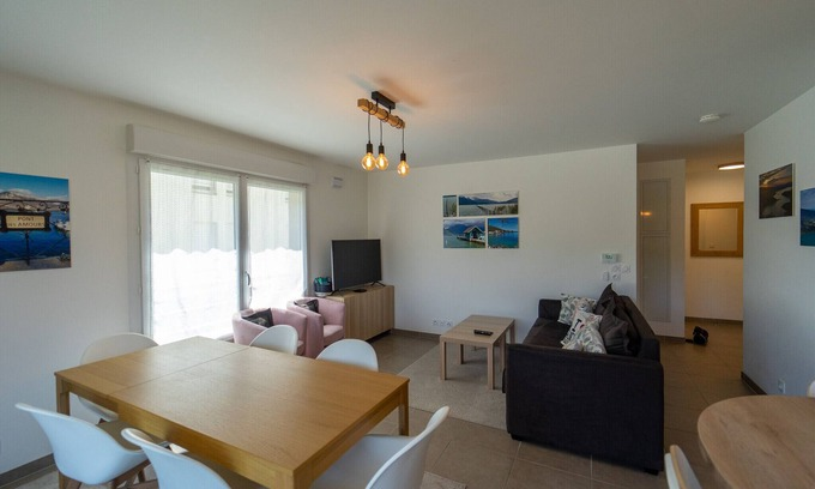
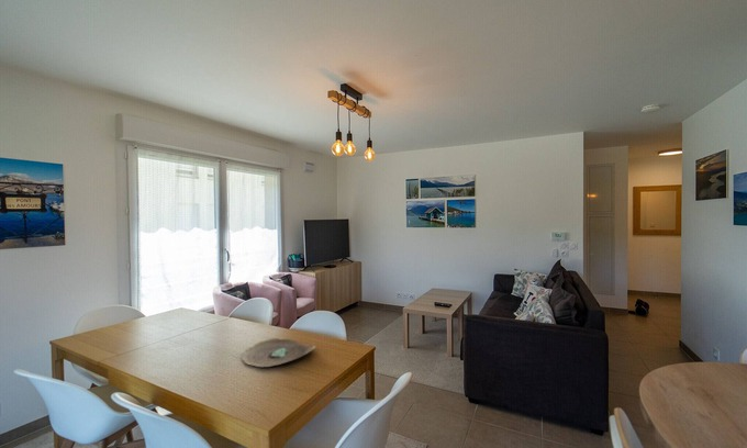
+ decorative bowl [241,337,317,368]
